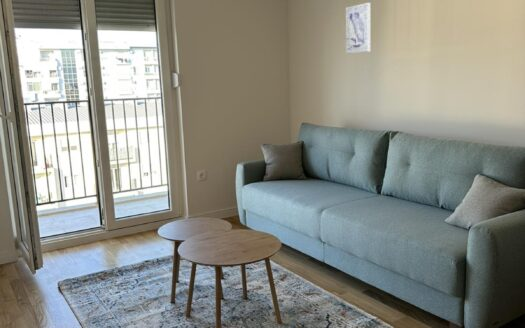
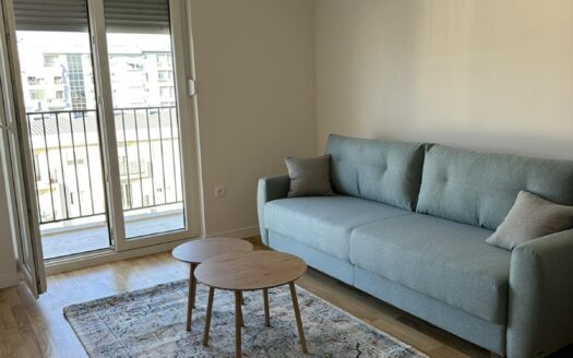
- wall art [345,2,371,55]
